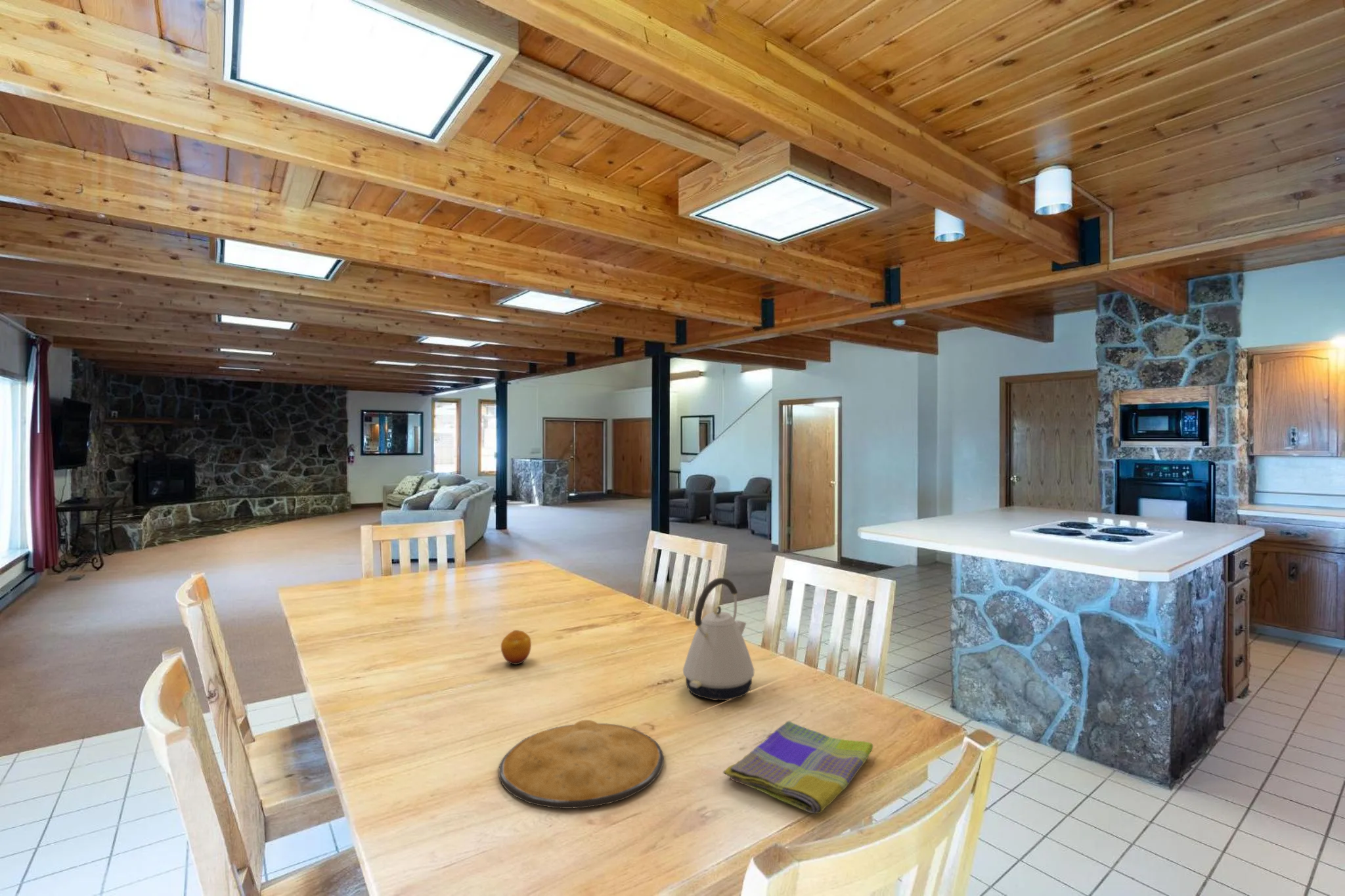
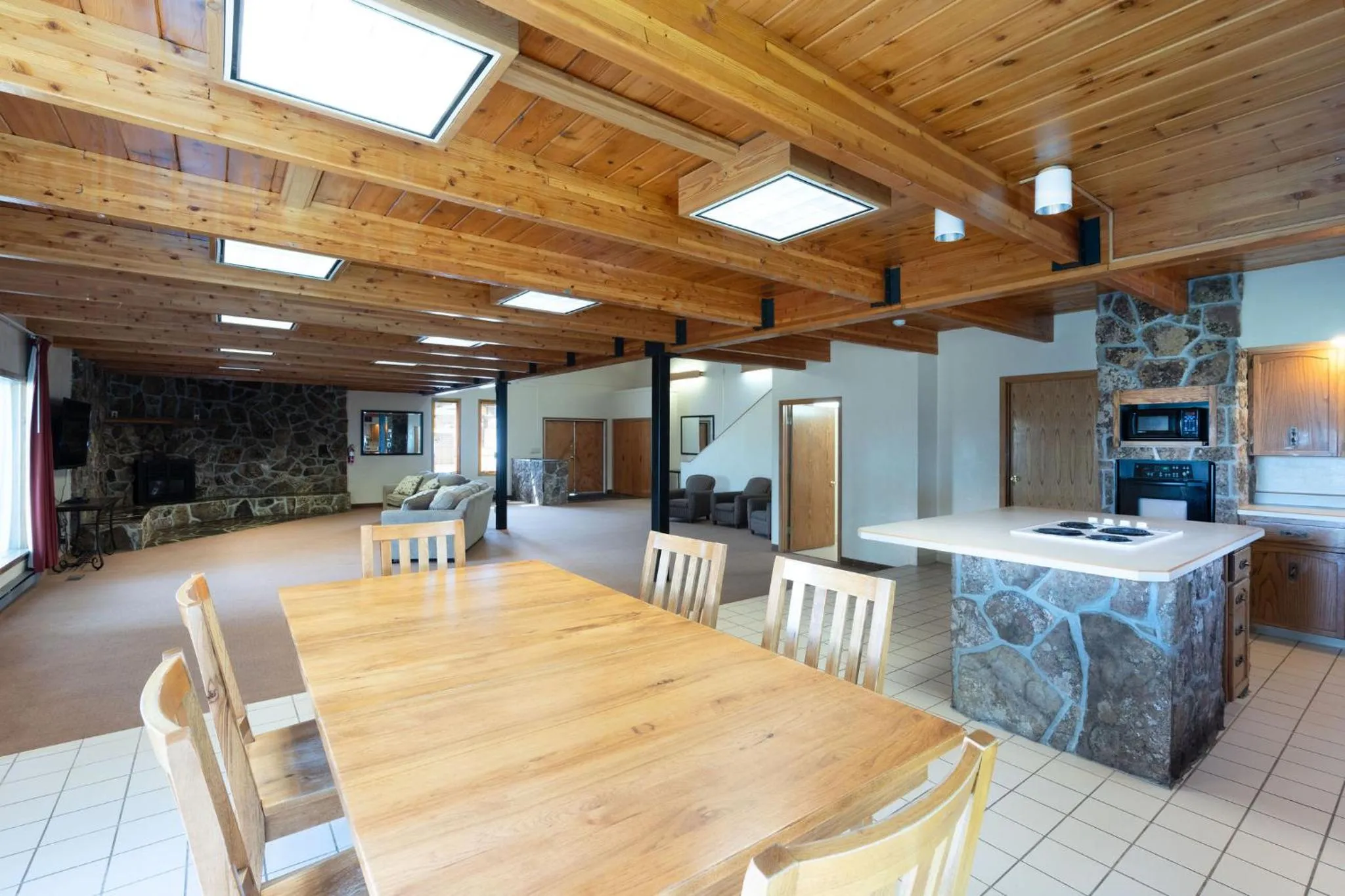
- kettle [682,577,755,701]
- plate [498,719,665,809]
- fruit [500,629,532,666]
- dish towel [722,720,873,815]
